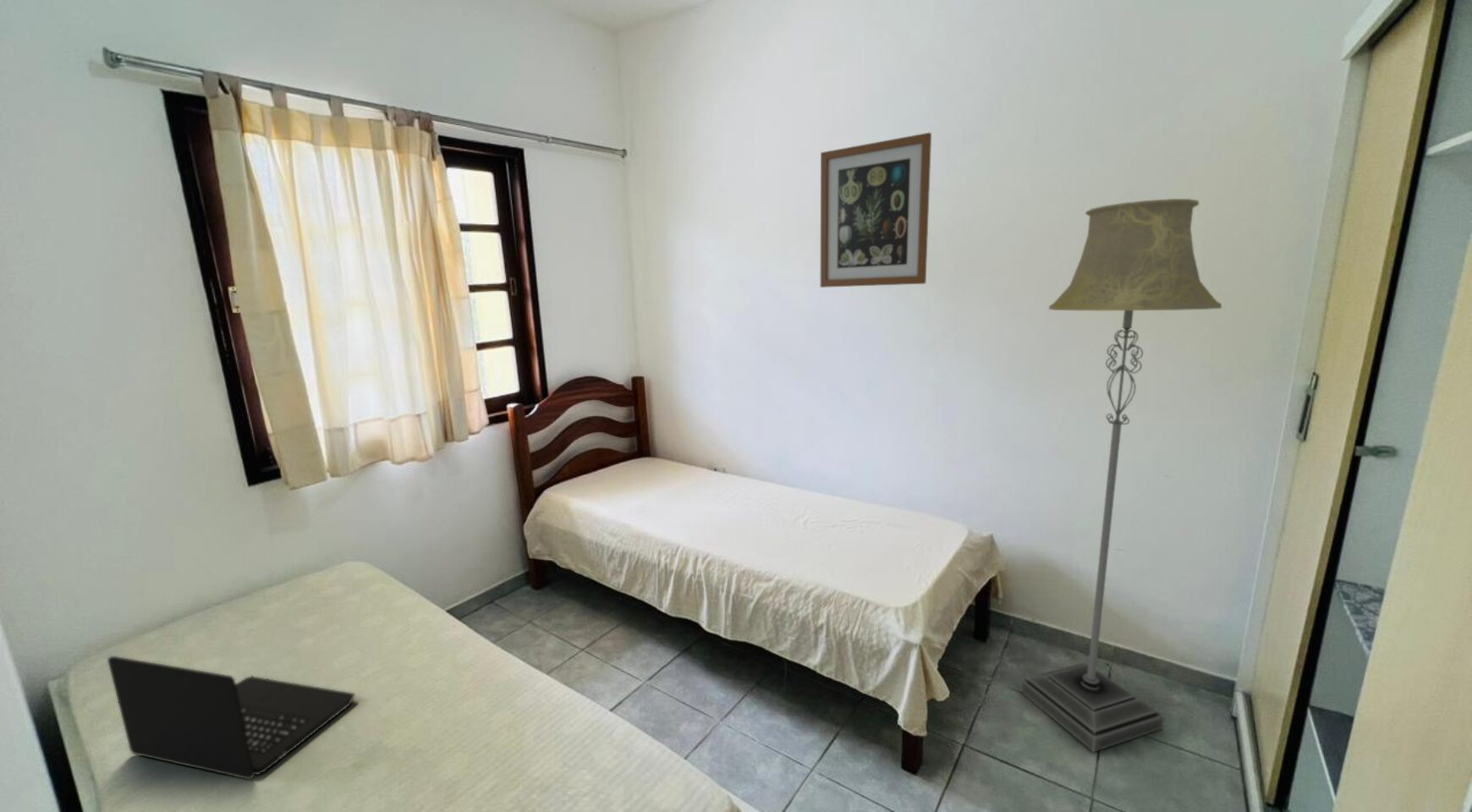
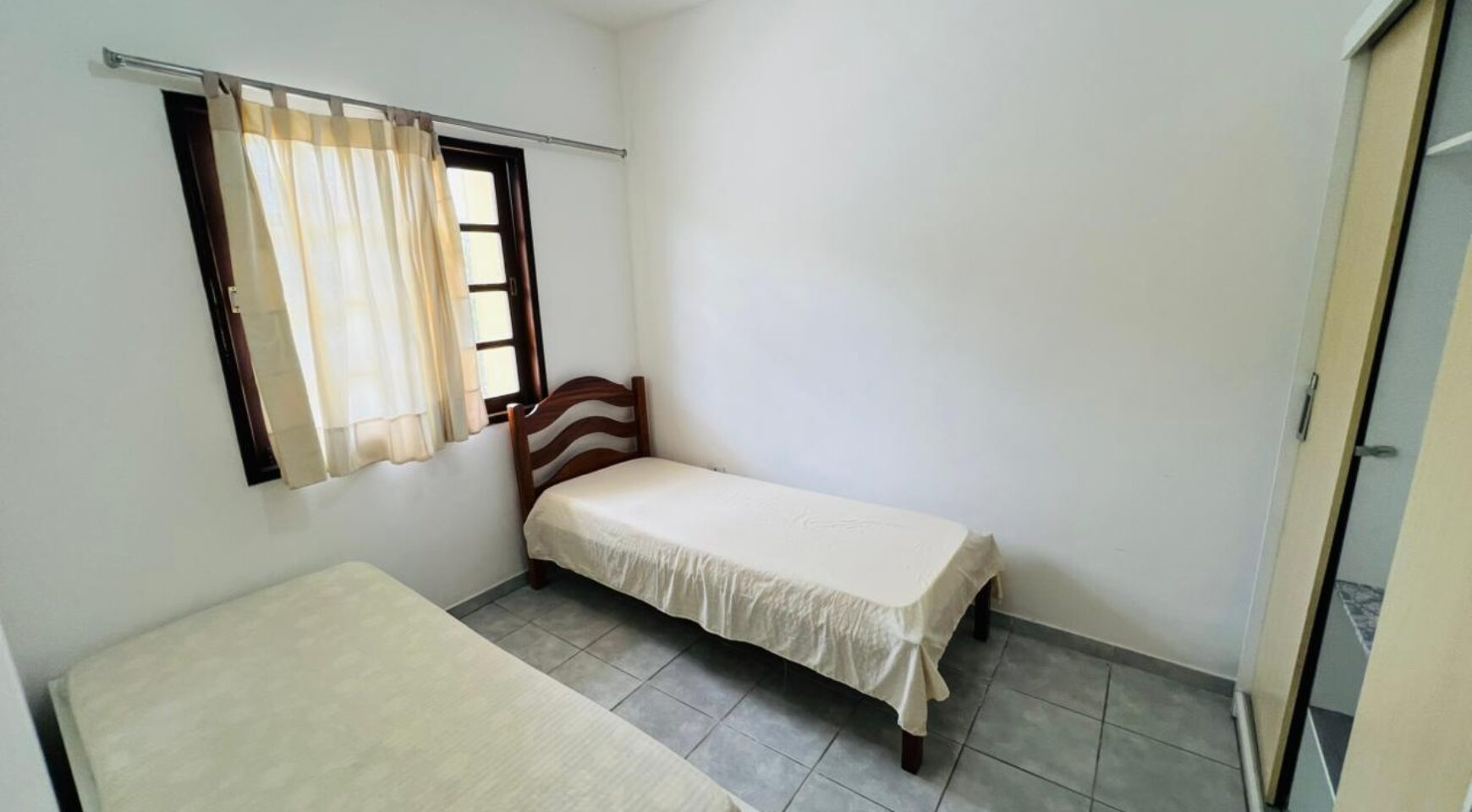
- wall art [820,132,932,288]
- floor lamp [1019,198,1222,753]
- laptop [107,656,356,781]
